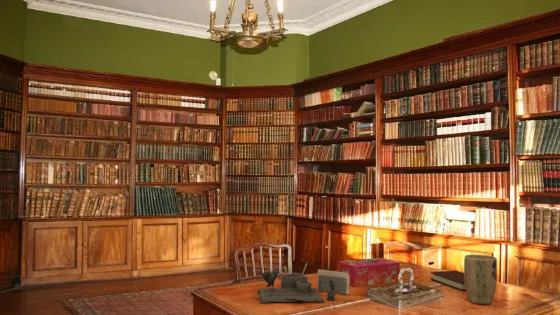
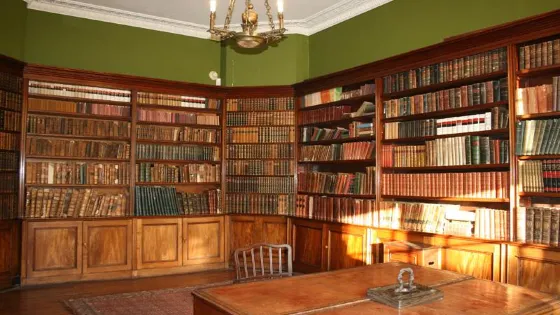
- book [430,270,466,292]
- desk organizer [252,262,350,305]
- tissue box [337,257,401,288]
- plant pot [463,253,498,305]
